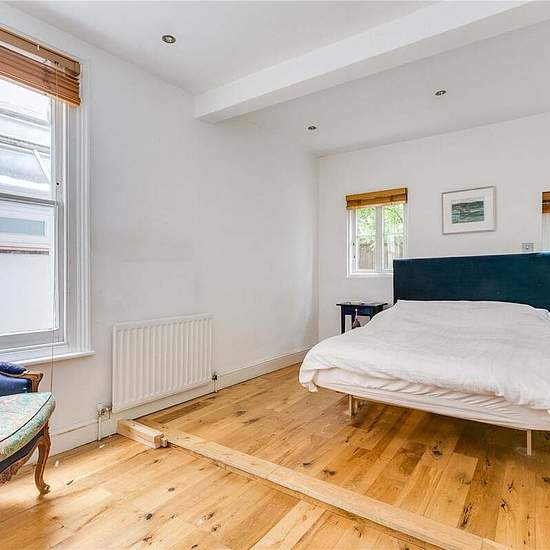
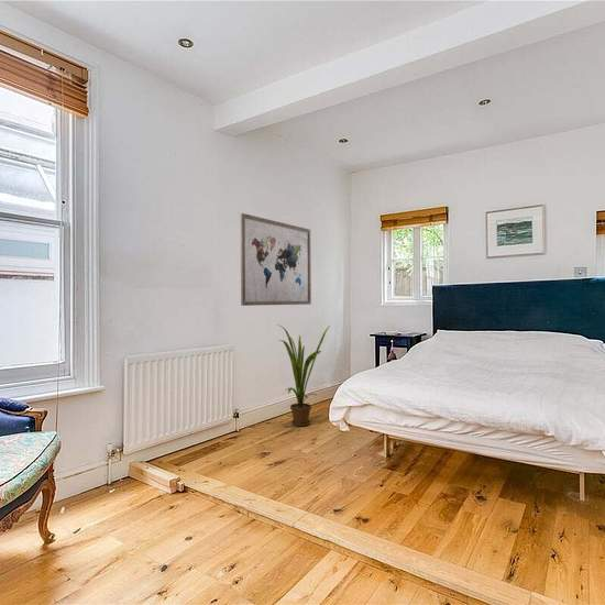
+ house plant [277,323,331,427]
+ wall art [240,212,312,307]
